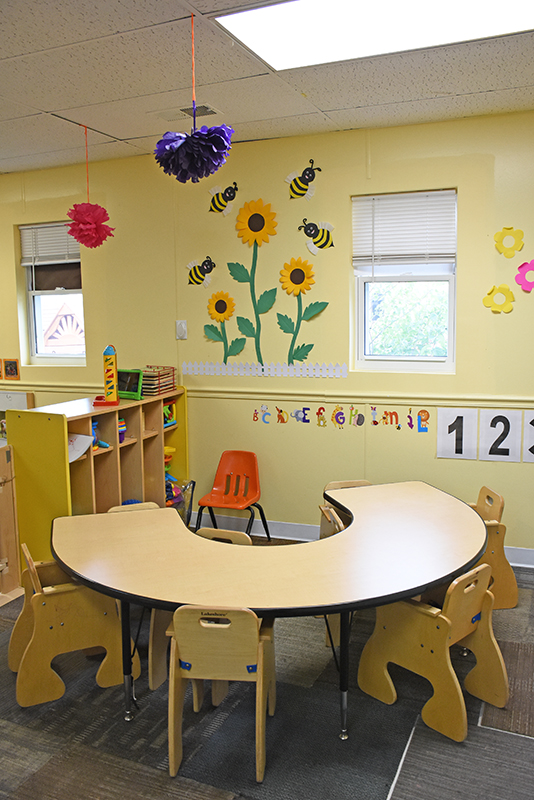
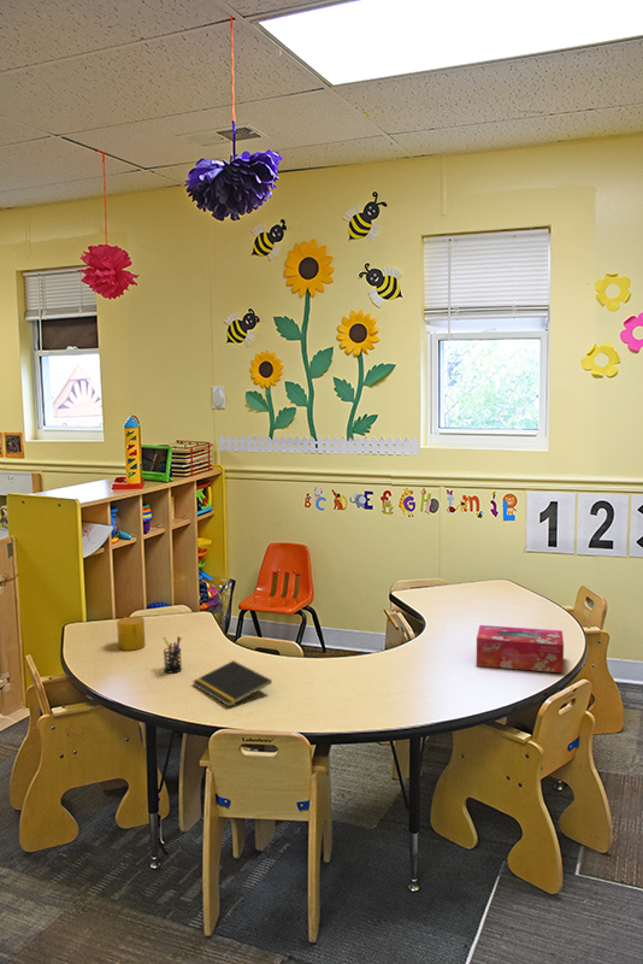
+ notepad [191,659,273,707]
+ cup [116,616,147,652]
+ tissue box [476,624,565,674]
+ pen holder [161,635,183,674]
